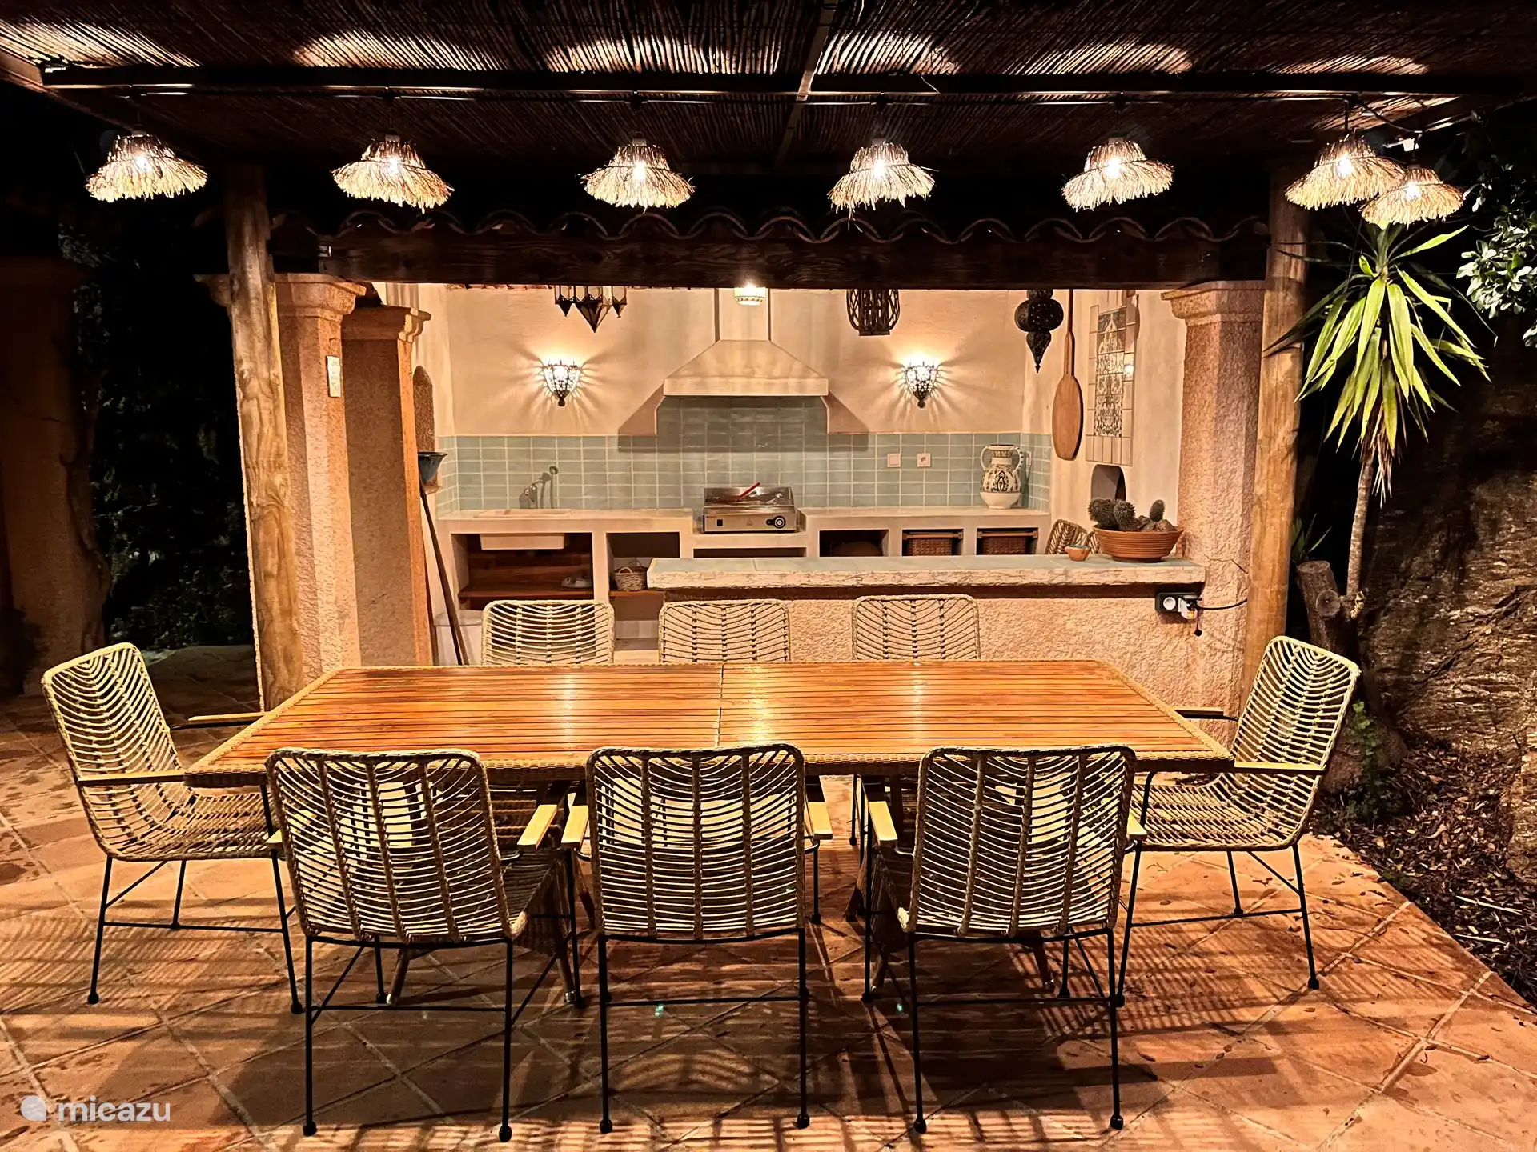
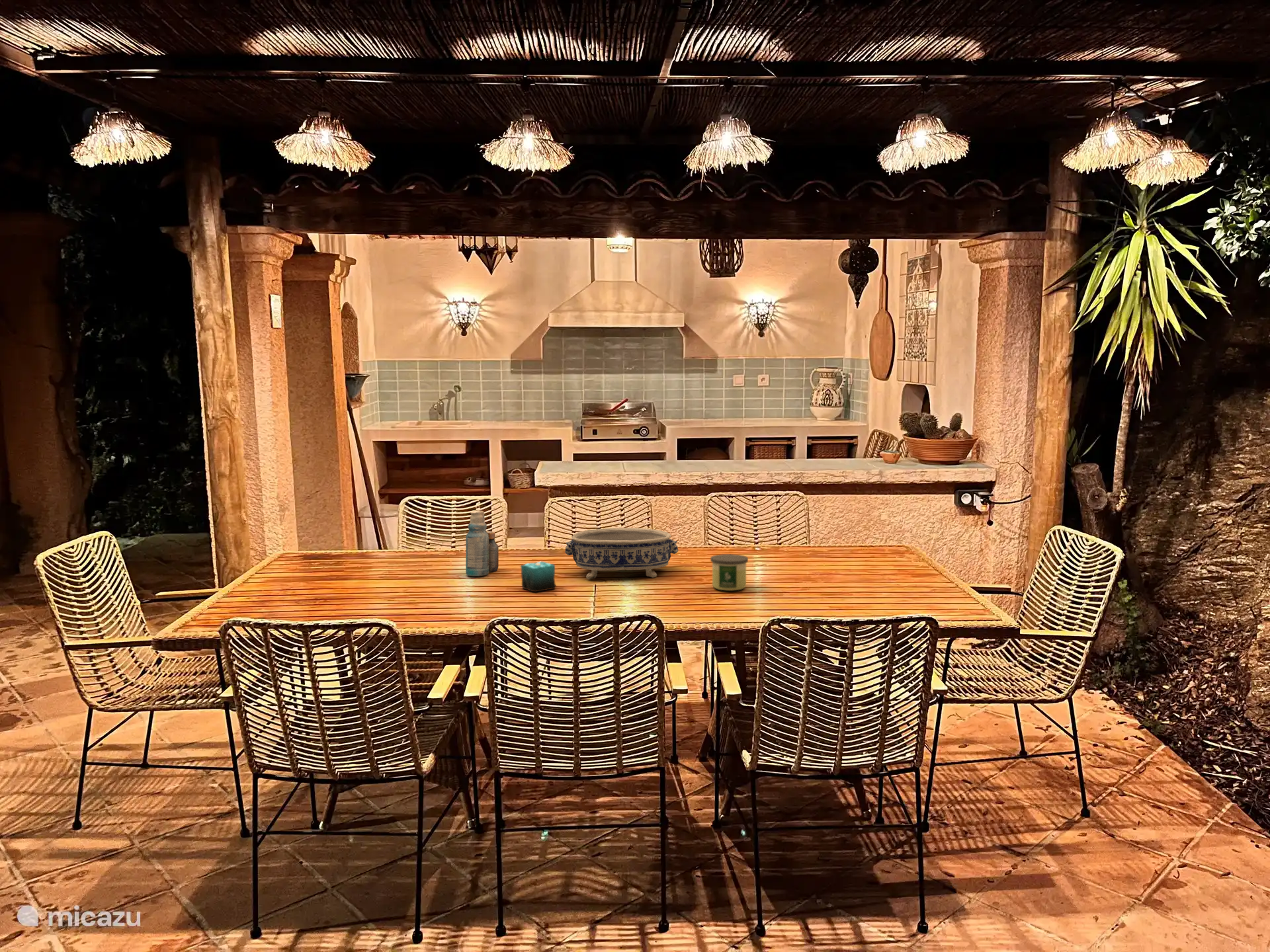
+ candle [520,557,556,593]
+ decorative bowl [564,527,679,580]
+ candle [710,553,749,591]
+ bottle [465,509,499,576]
